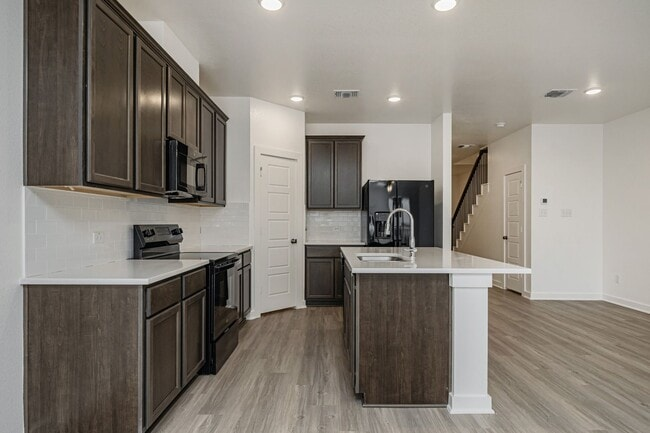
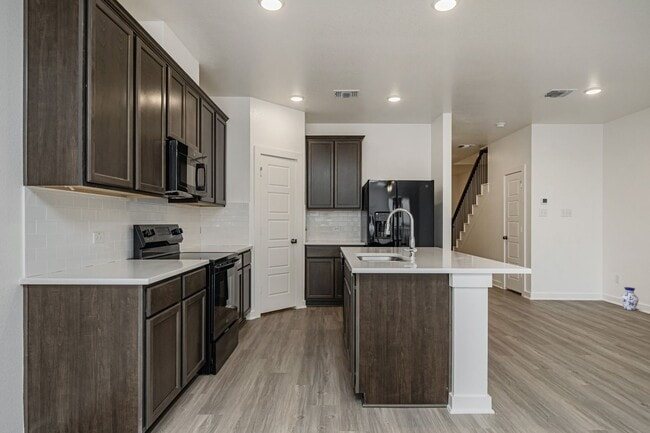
+ vase [620,286,640,311]
